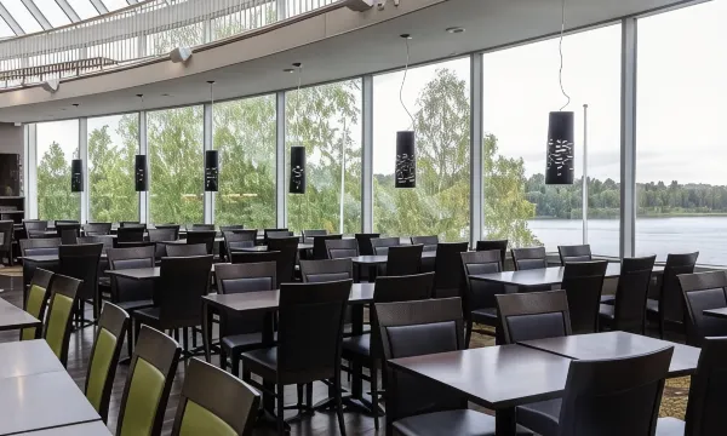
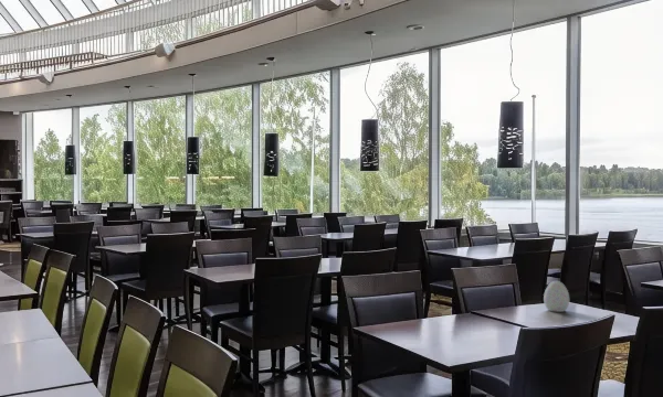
+ decorative egg [543,280,570,313]
